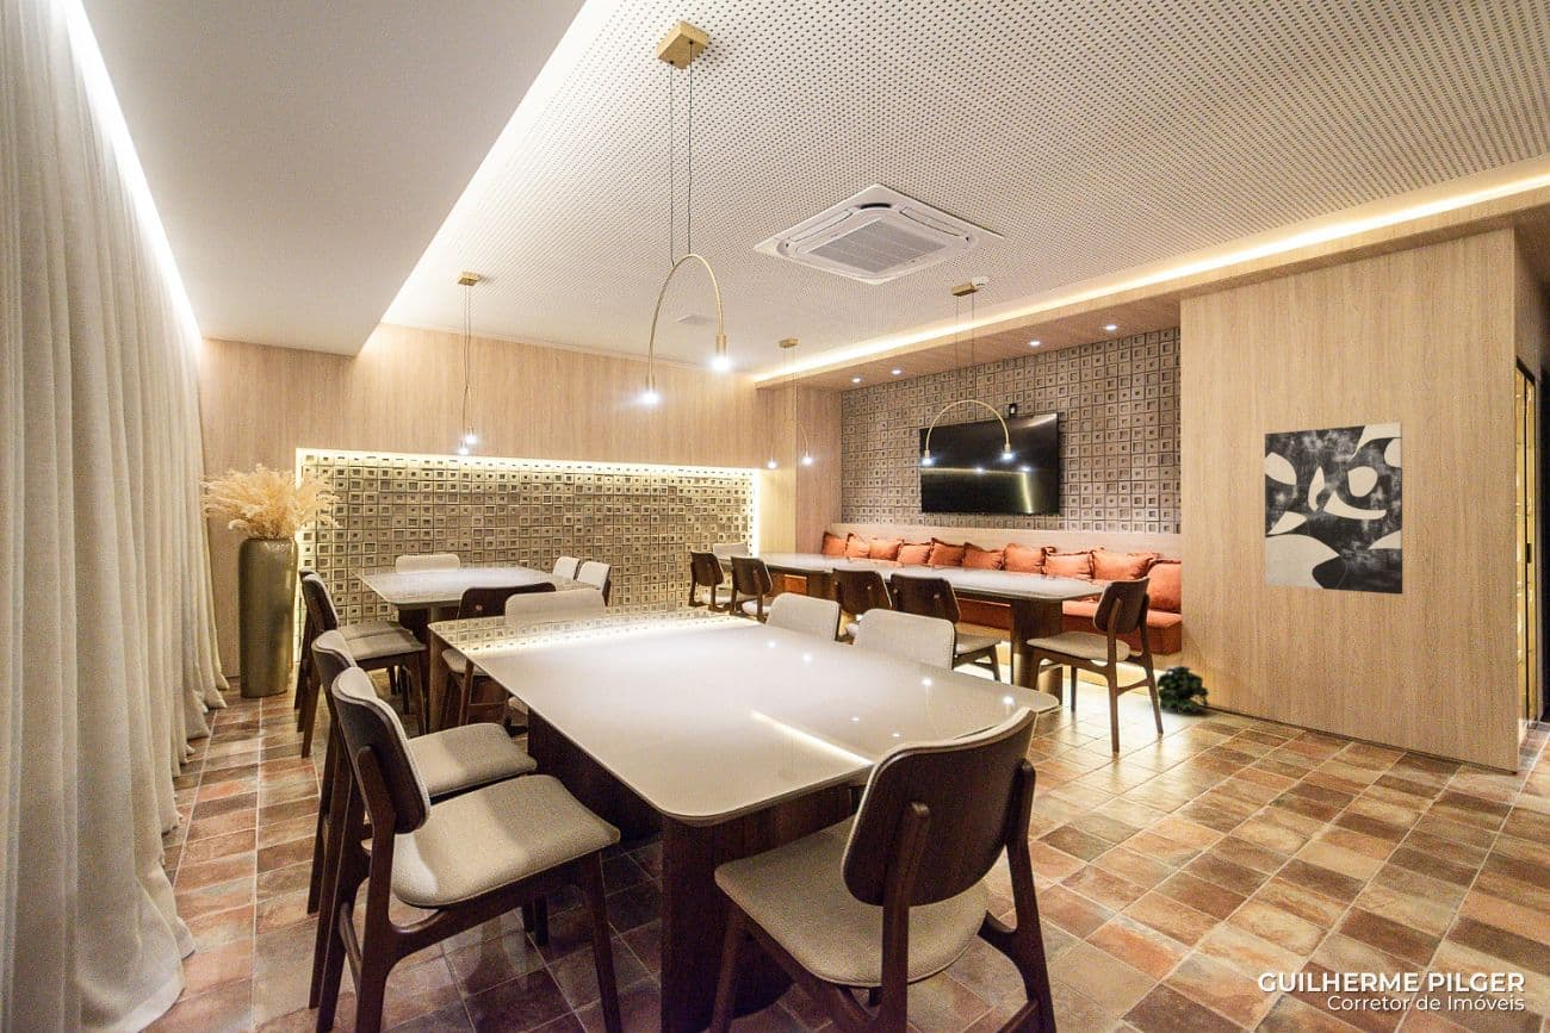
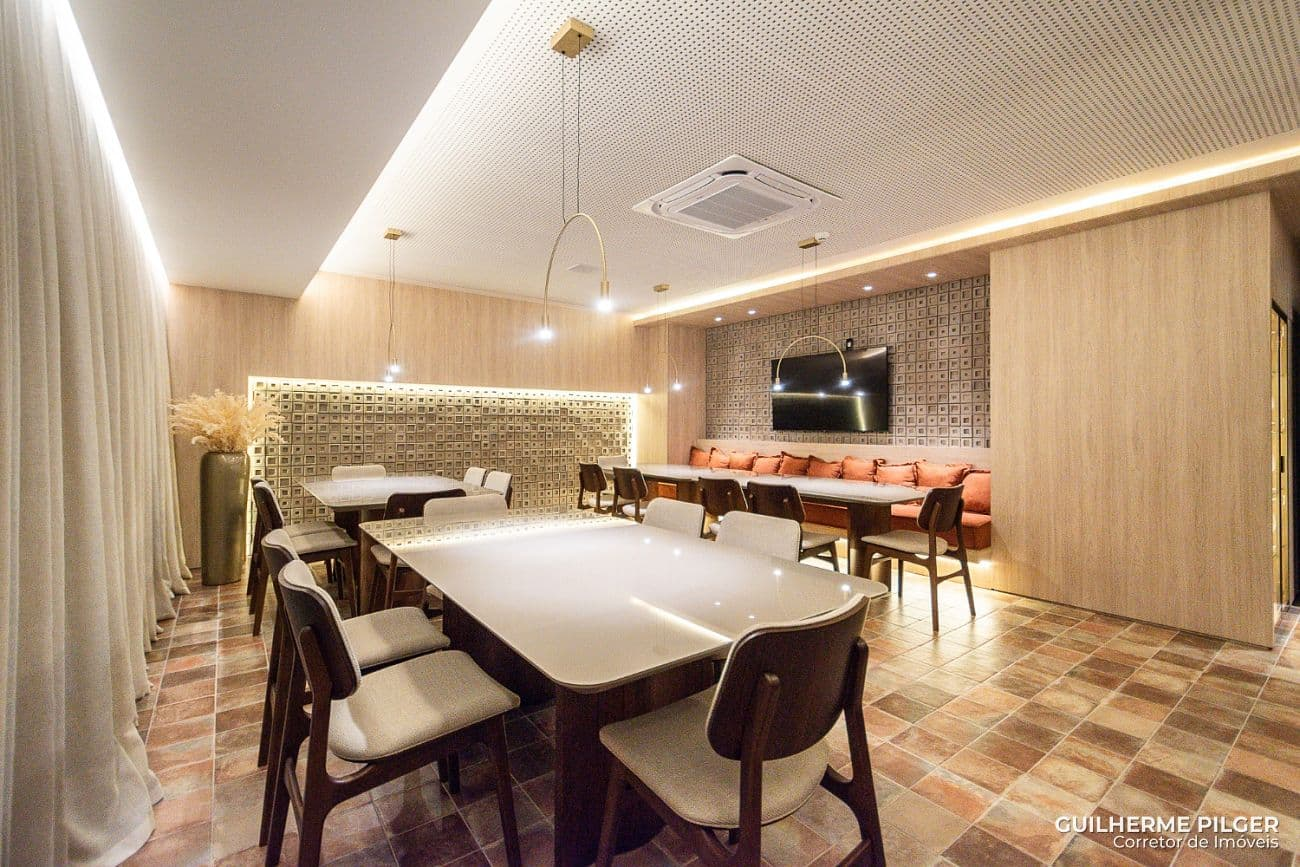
- potted plant [1155,665,1211,715]
- wall art [1264,422,1403,596]
